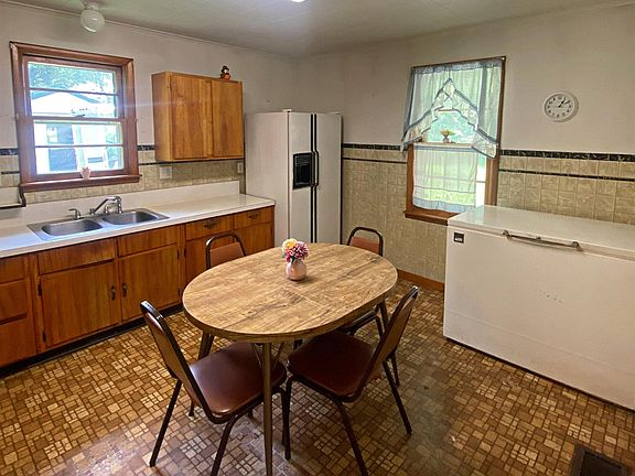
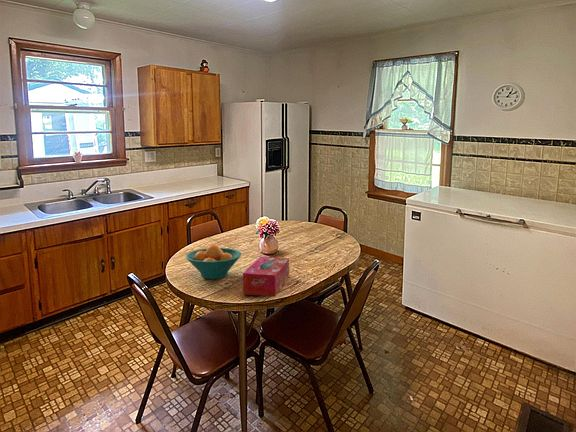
+ fruit bowl [185,244,242,280]
+ tissue box [242,256,290,298]
